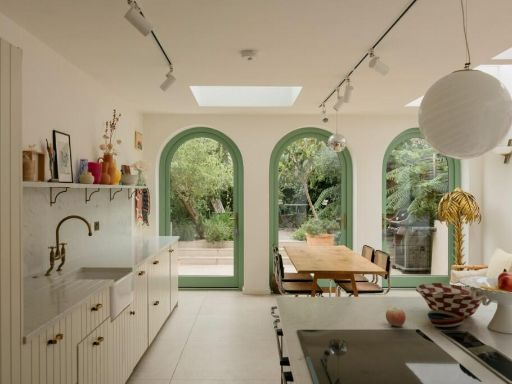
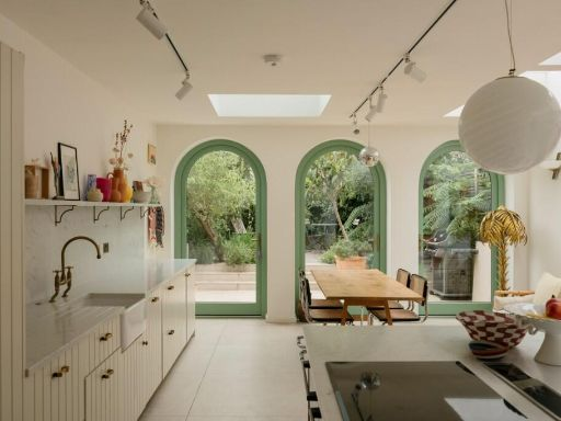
- apple [385,306,407,327]
